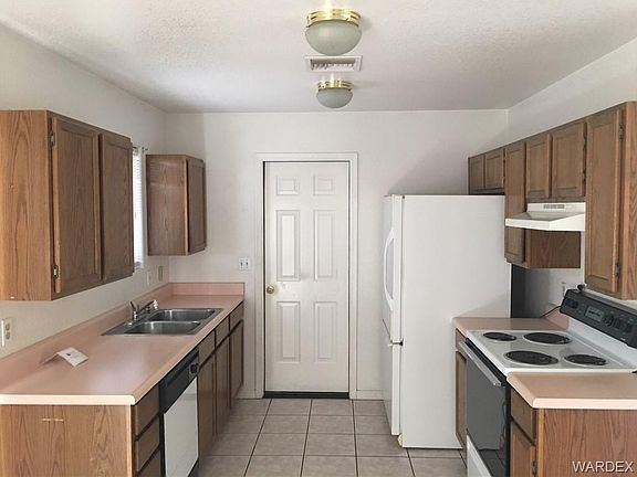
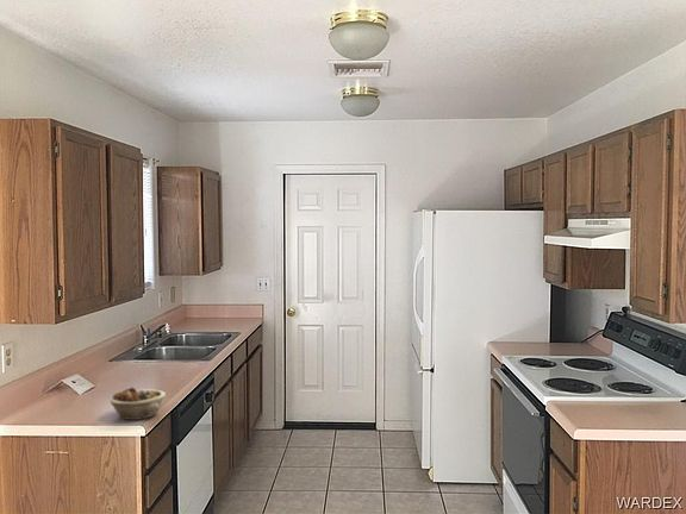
+ succulent planter [110,387,167,421]
